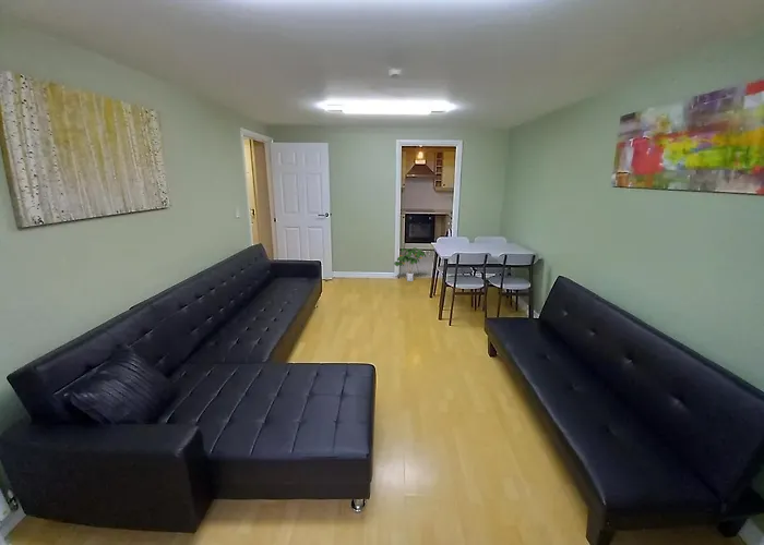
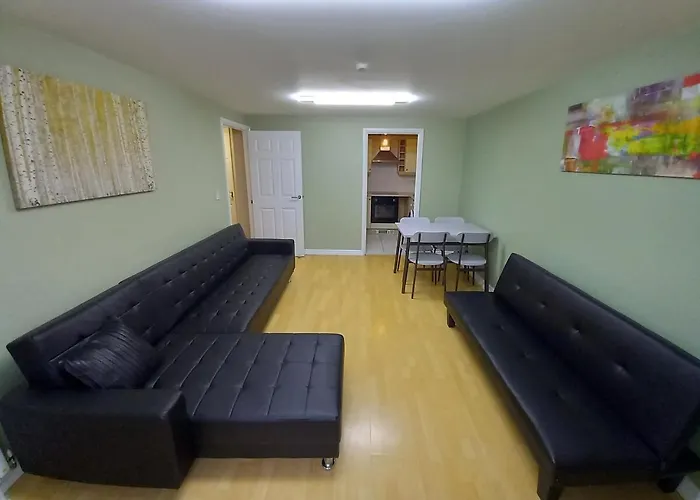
- potted plant [393,246,427,282]
